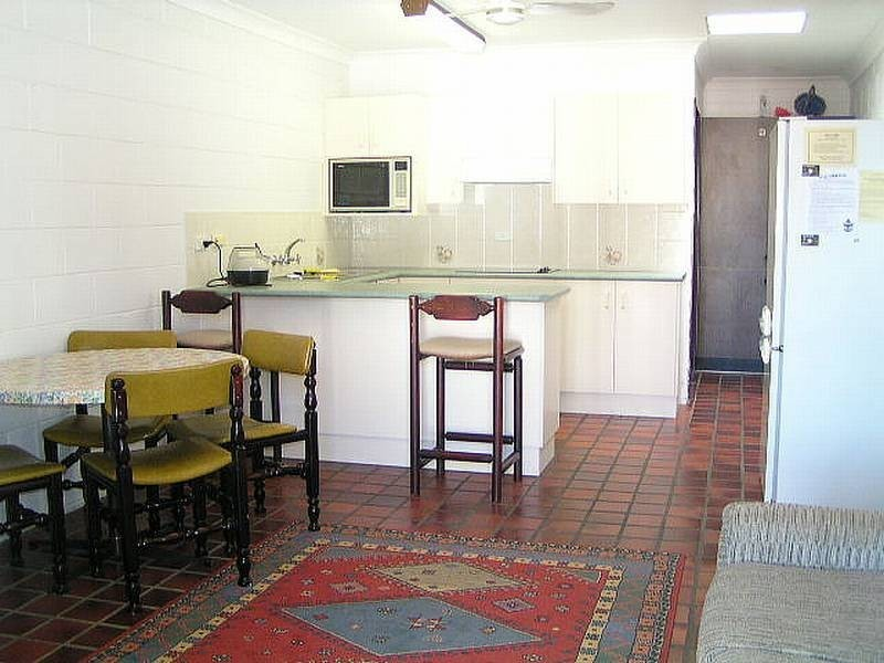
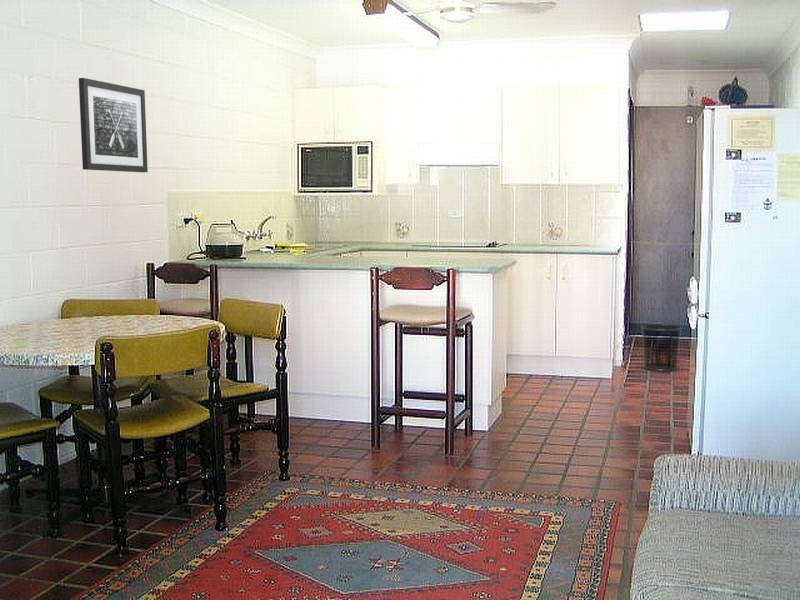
+ wall art [78,77,149,173]
+ waste bin [640,323,683,372]
